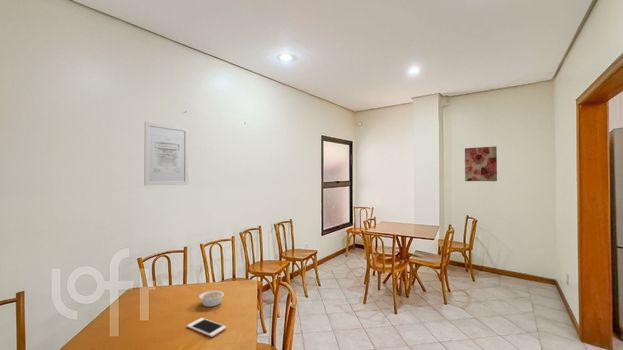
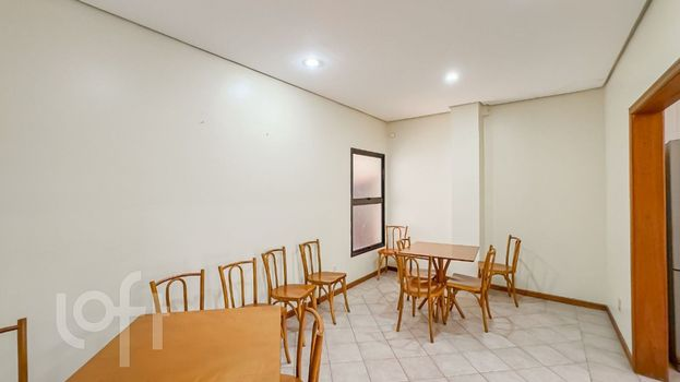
- wall art [464,145,498,182]
- wall art [143,120,189,186]
- legume [198,290,225,308]
- cell phone [186,317,227,338]
